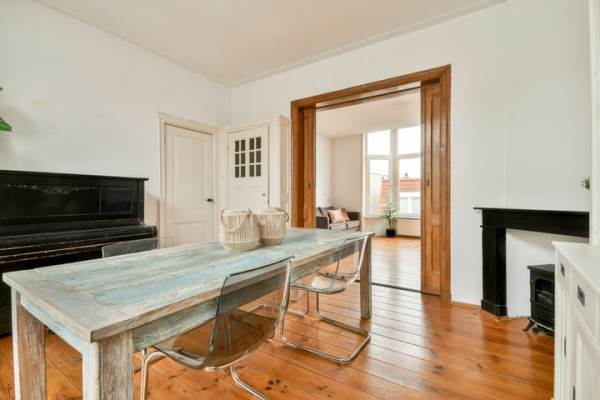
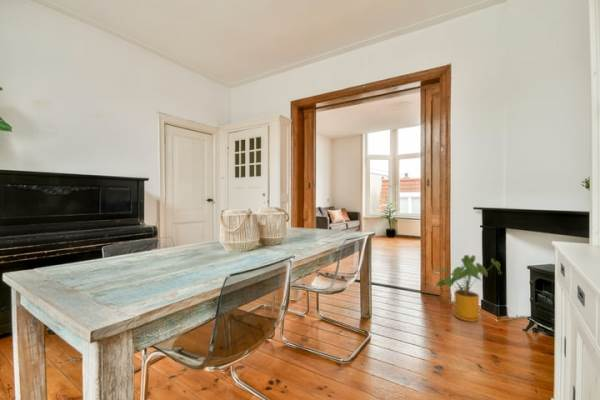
+ house plant [434,254,503,323]
